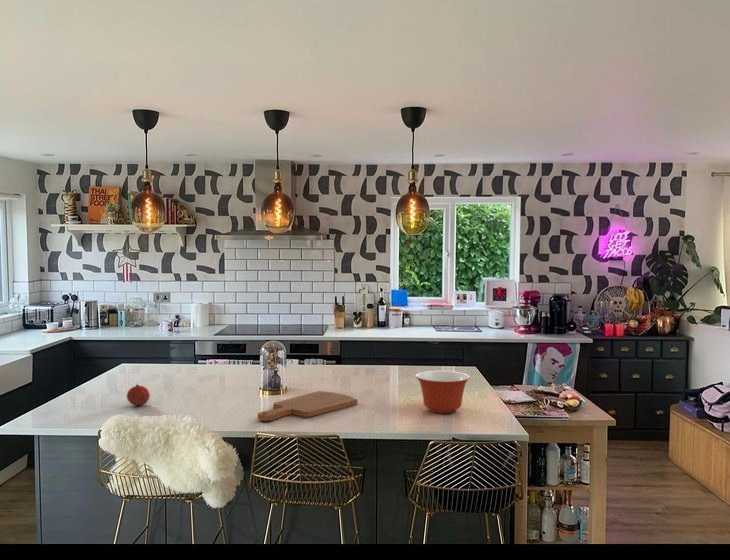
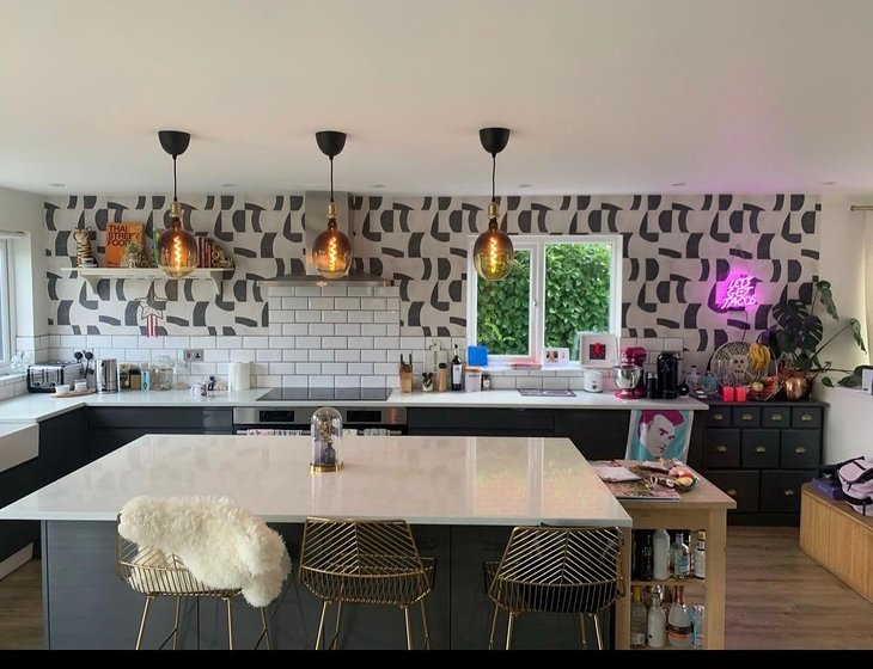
- cutting board [257,390,359,422]
- fruit [126,383,151,406]
- mixing bowl [415,370,471,414]
